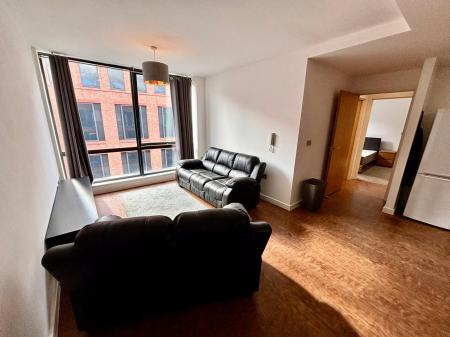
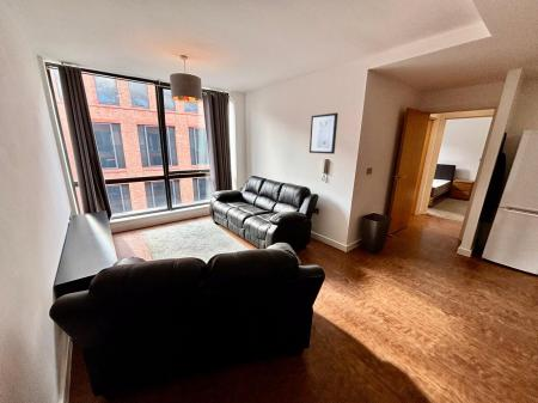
+ wall art [308,111,340,155]
